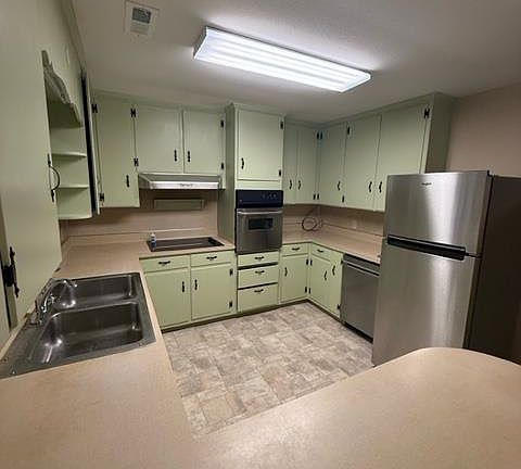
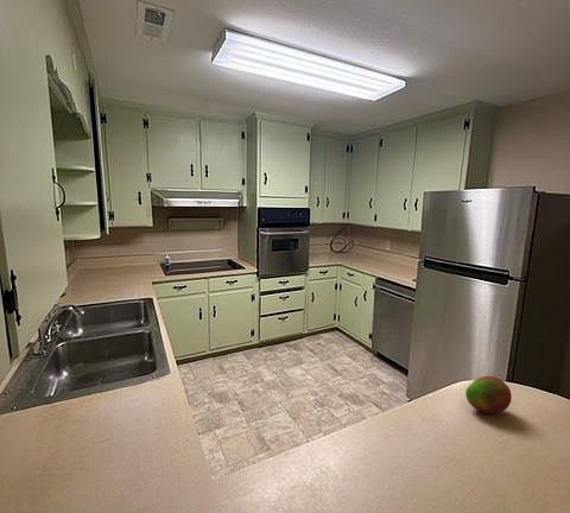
+ fruit [464,375,513,414]
